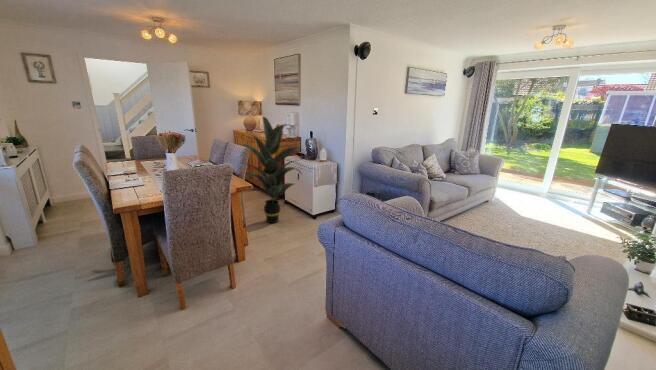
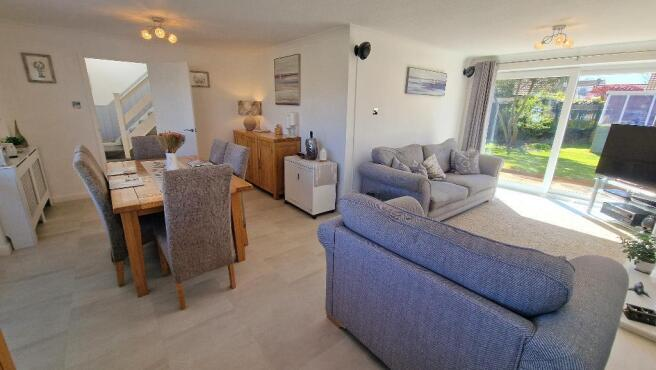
- indoor plant [240,116,305,224]
